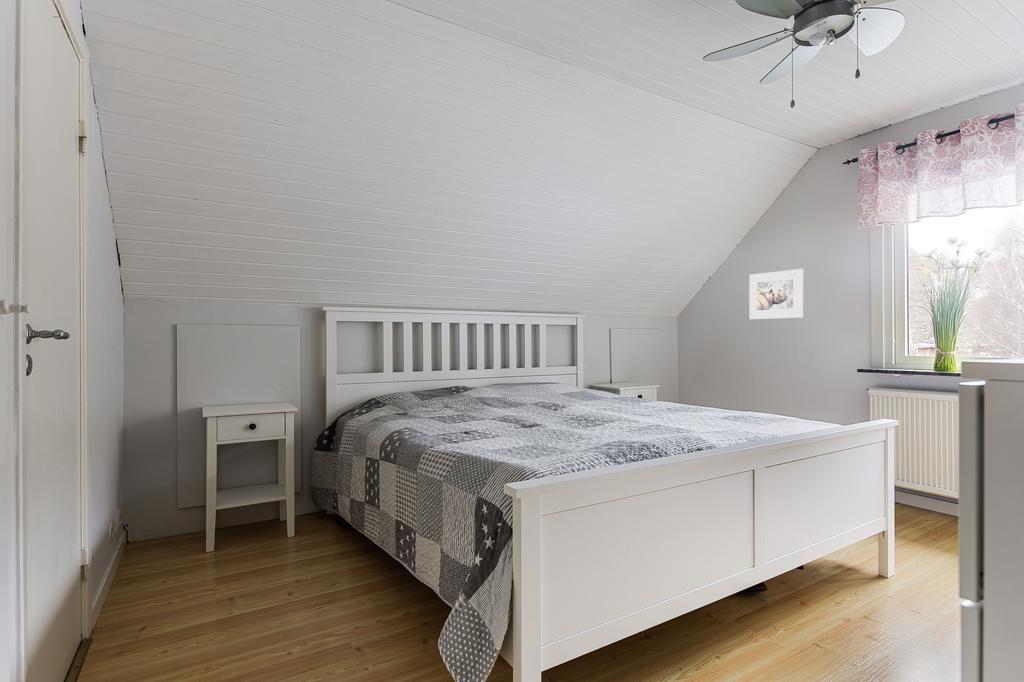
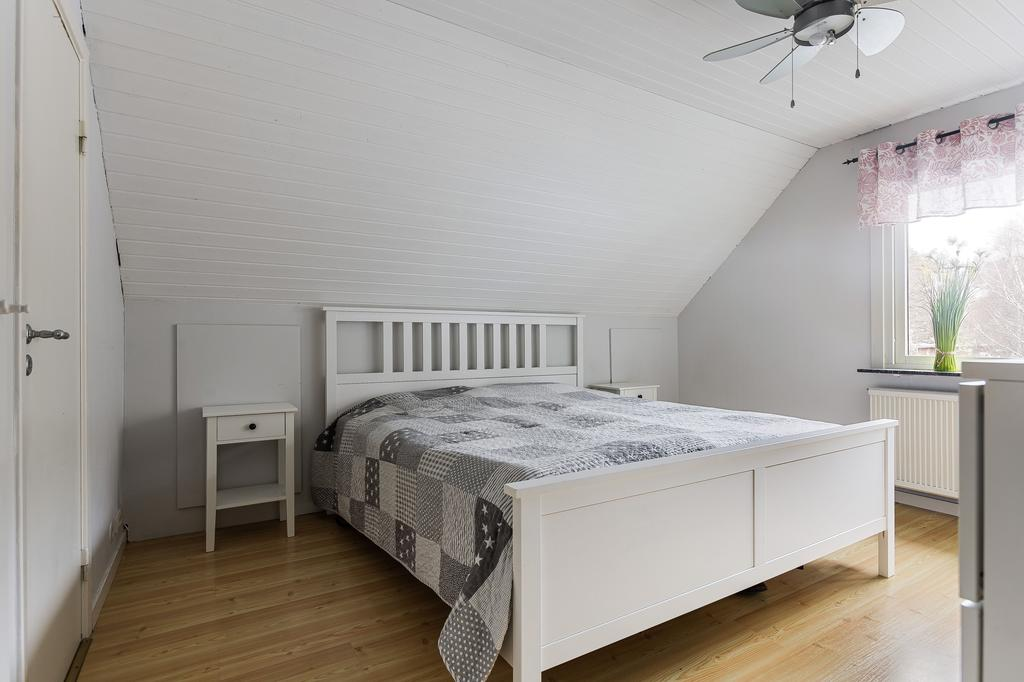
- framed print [748,268,804,320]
